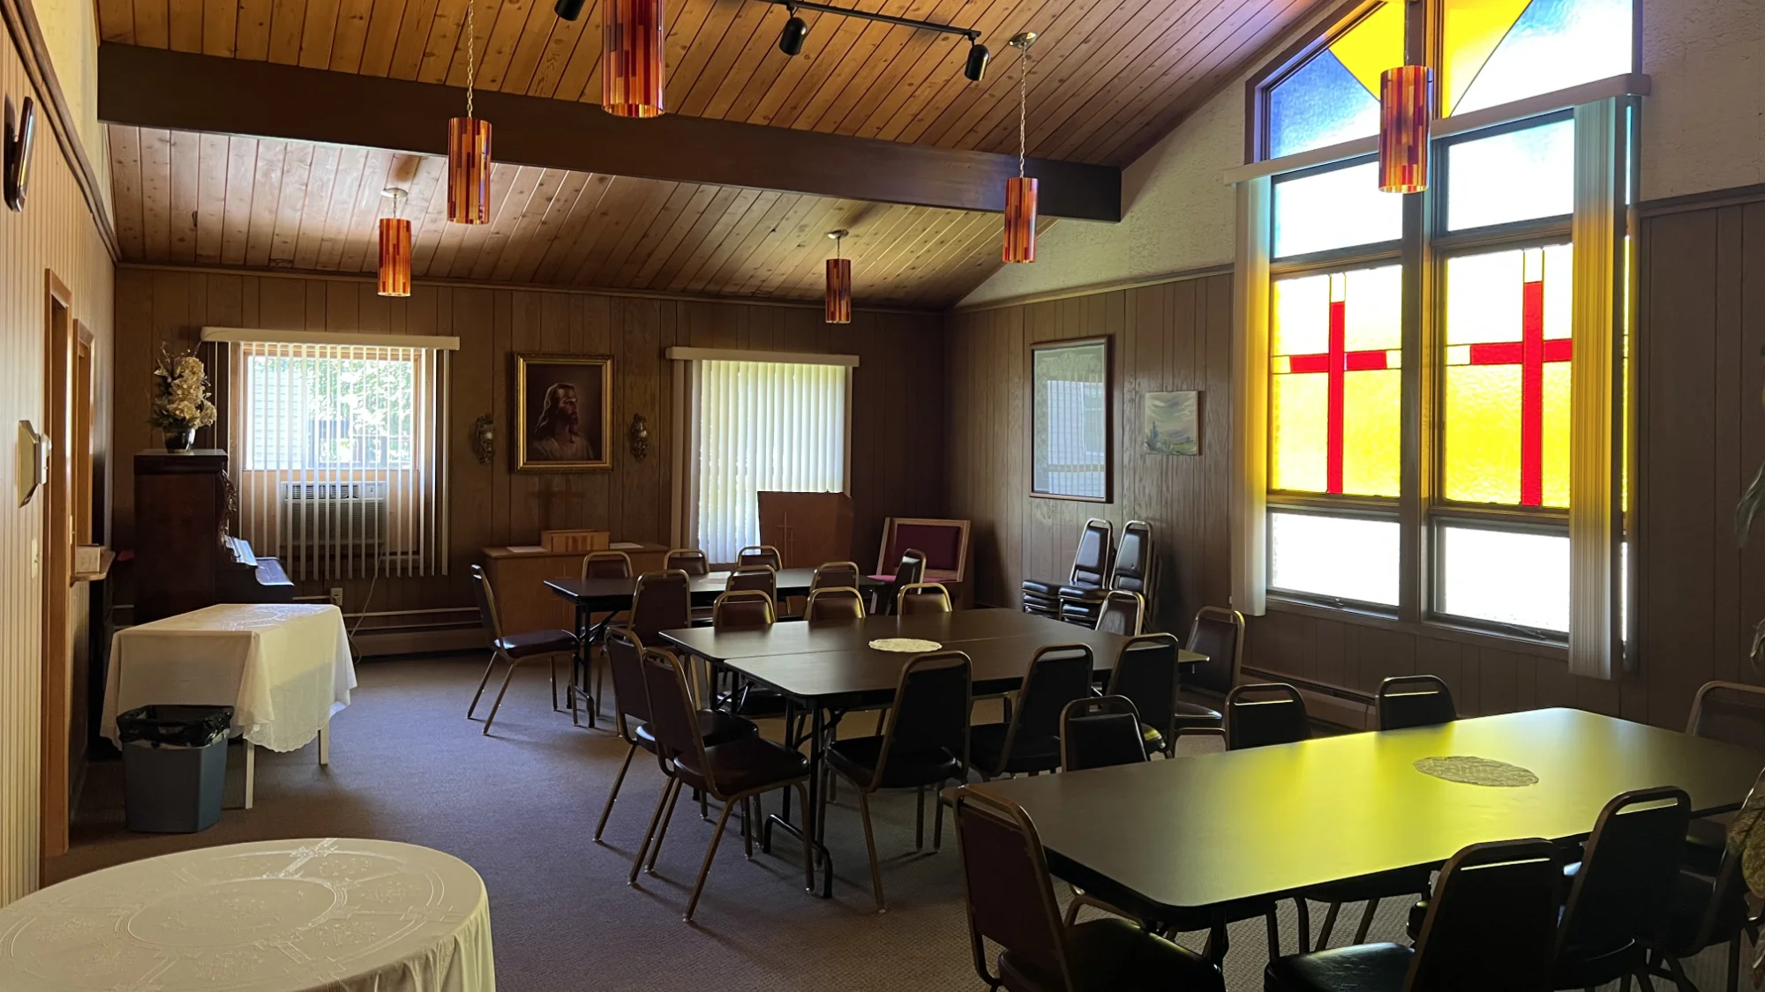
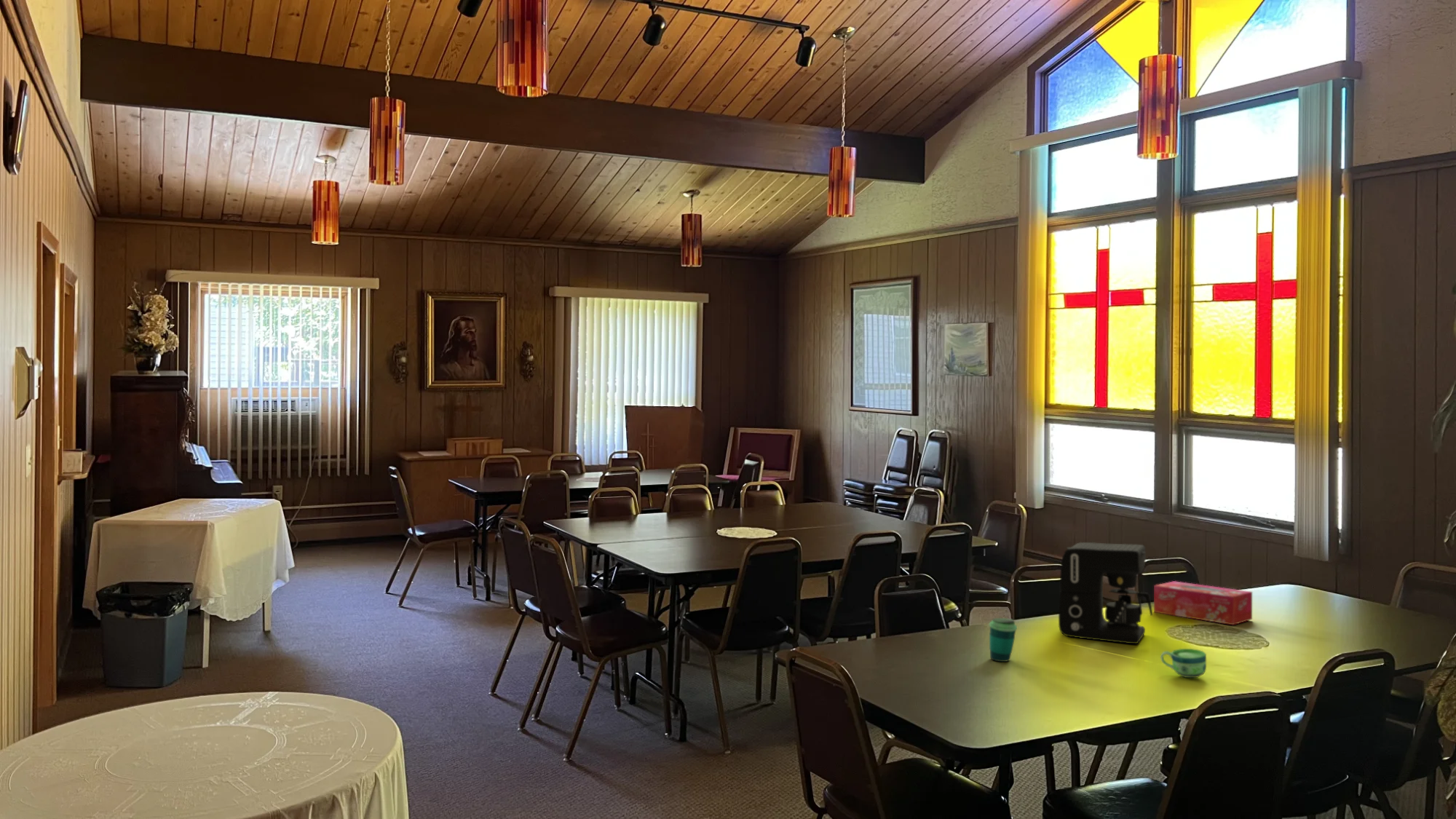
+ cup [989,617,1018,662]
+ tissue box [1153,580,1253,625]
+ cup [1160,648,1207,678]
+ coffee maker [1058,542,1153,644]
